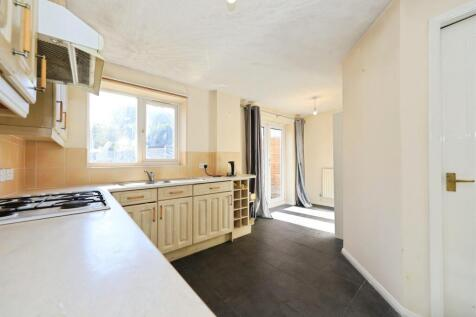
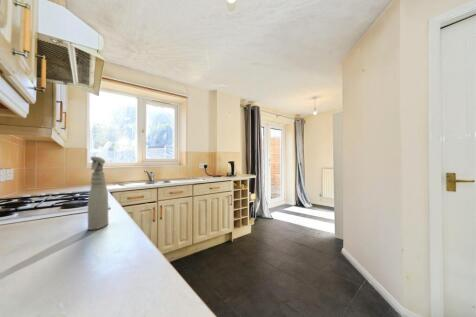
+ spray bottle [87,156,110,231]
